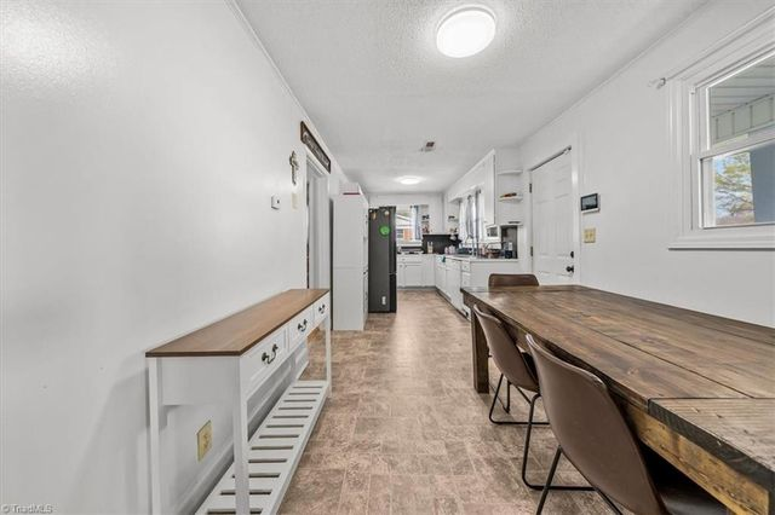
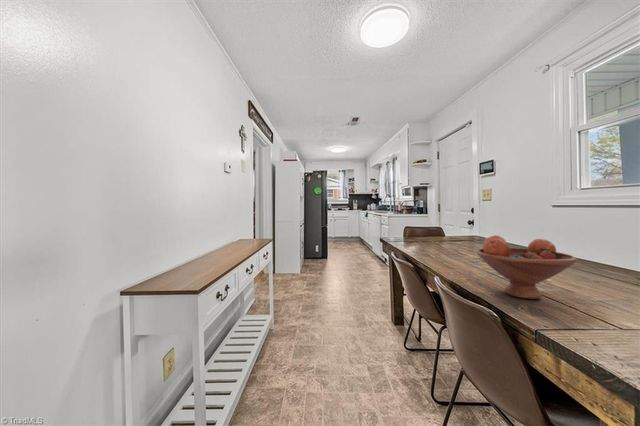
+ fruit bowl [476,234,578,300]
